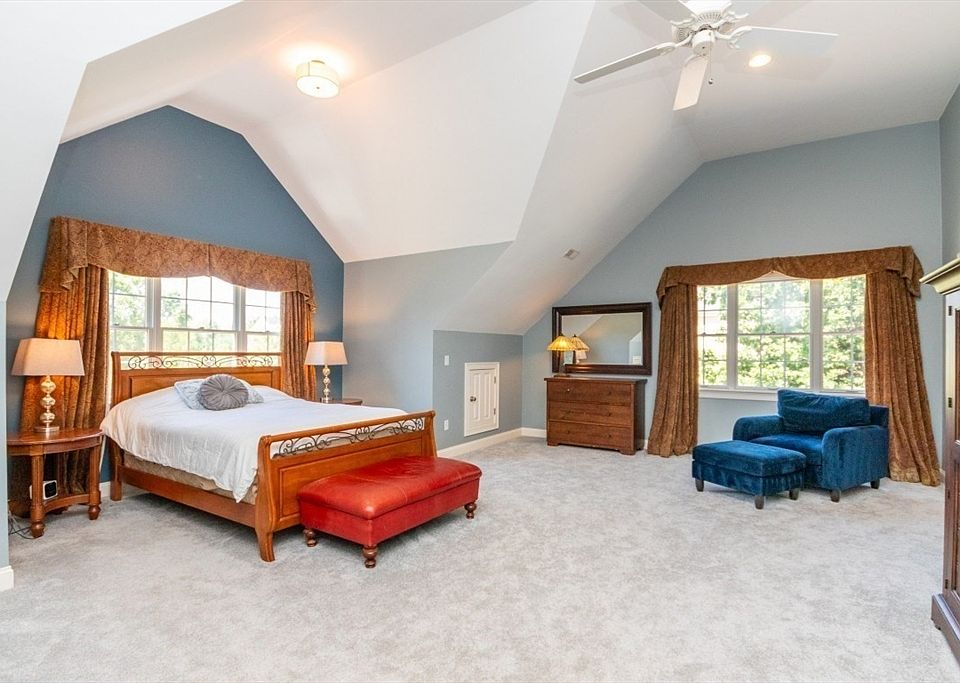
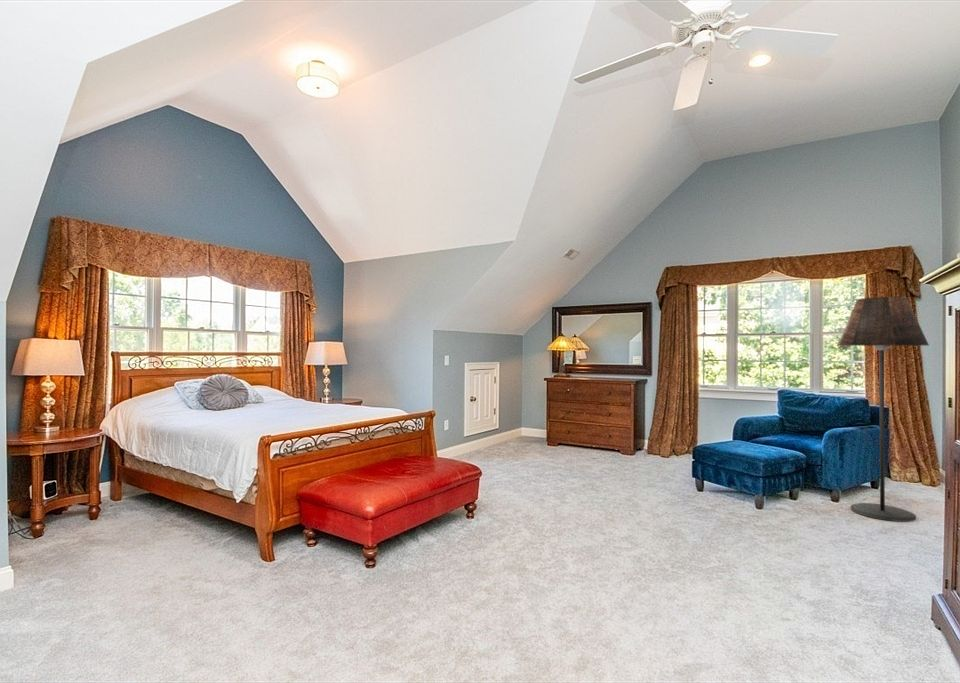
+ floor lamp [837,296,930,523]
